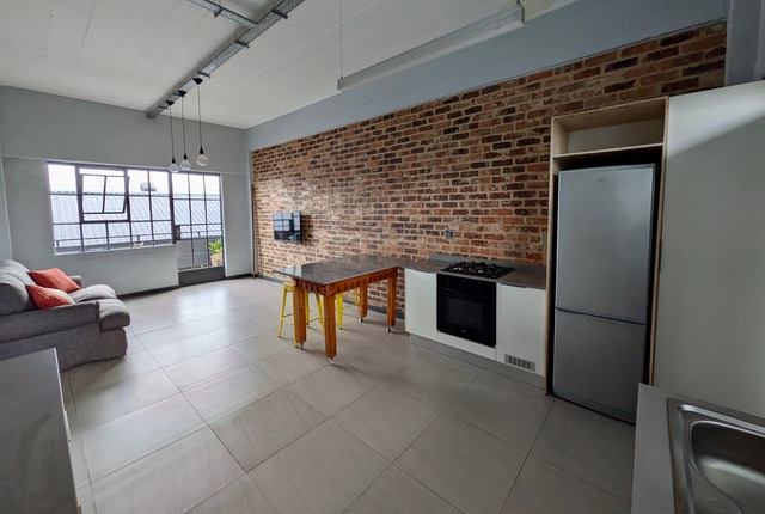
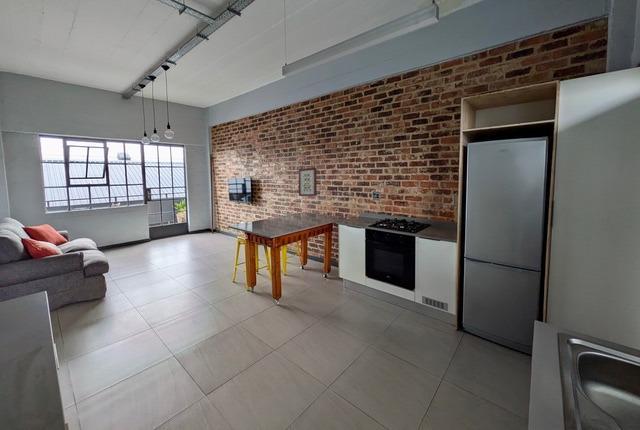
+ wall art [298,167,318,197]
